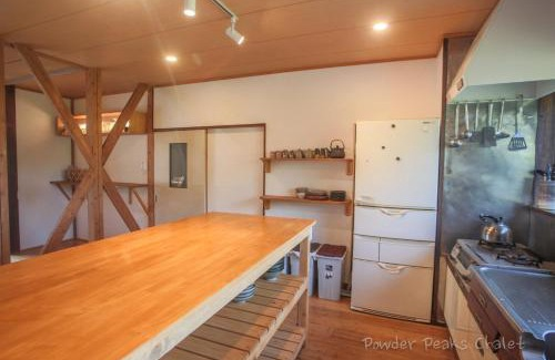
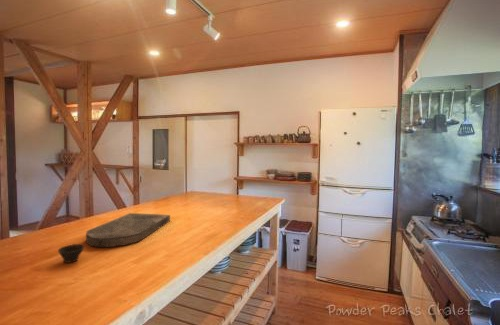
+ cup [57,243,86,264]
+ cutting board [85,212,171,248]
